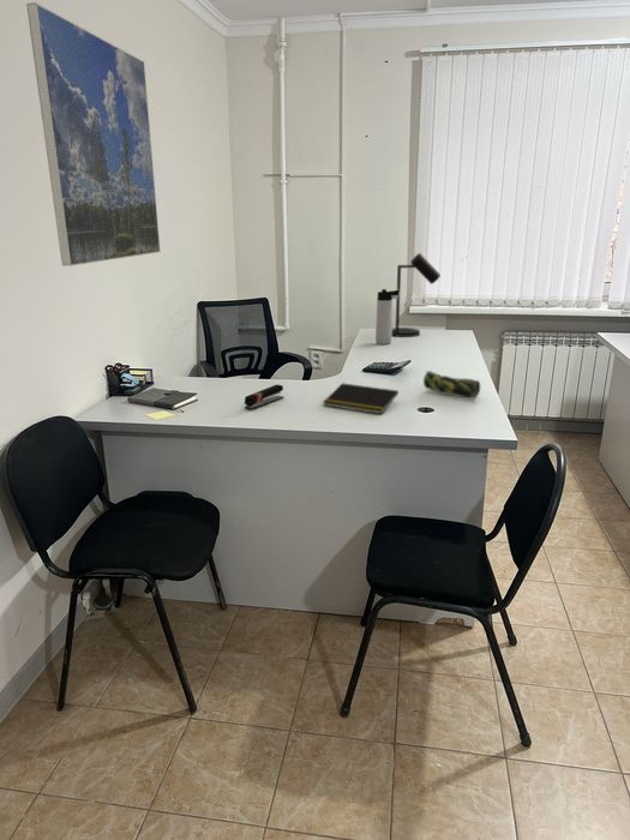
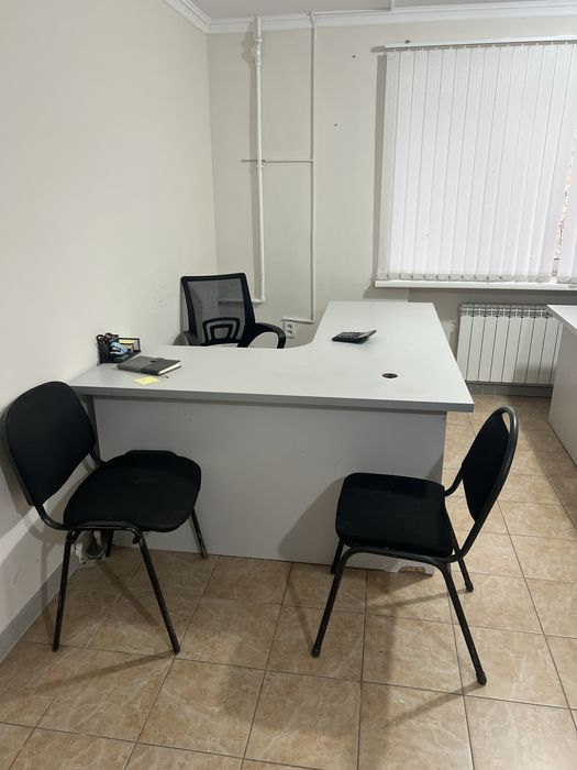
- thermos bottle [374,288,401,346]
- stapler [244,383,286,410]
- pencil case [422,370,481,400]
- notepad [322,382,400,415]
- desk lamp [391,252,442,338]
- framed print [25,1,162,268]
